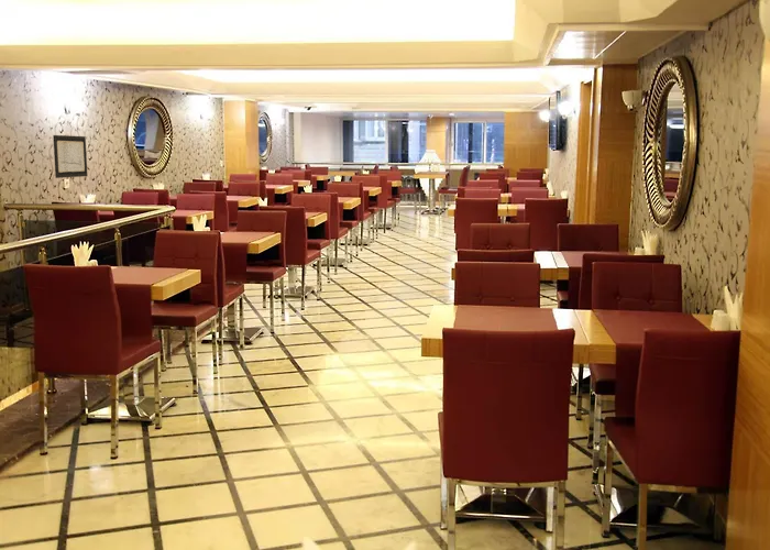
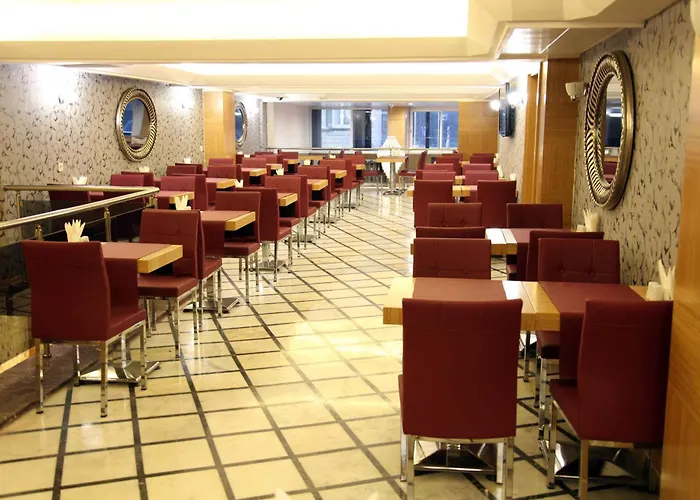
- wall art [52,134,88,179]
